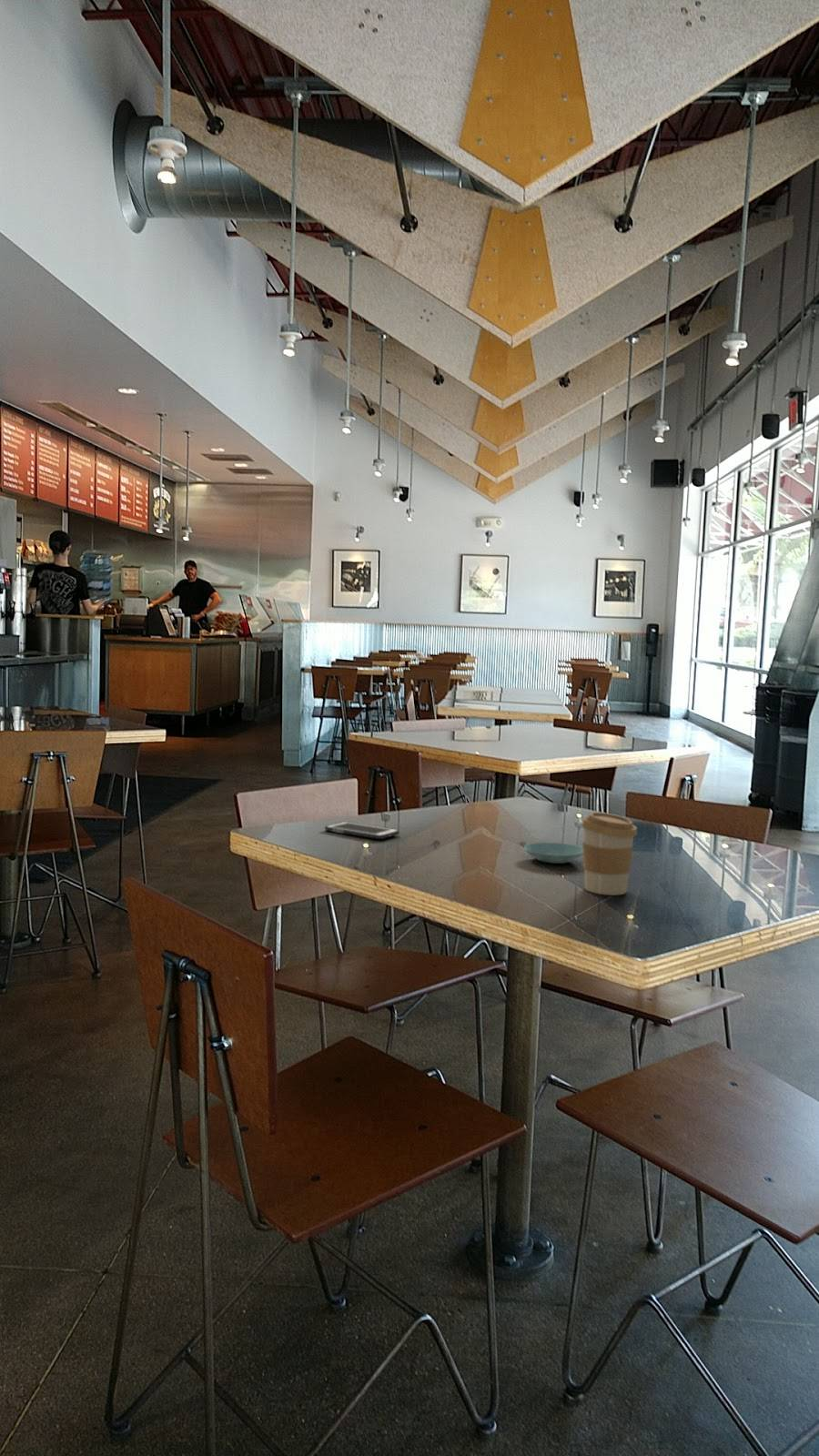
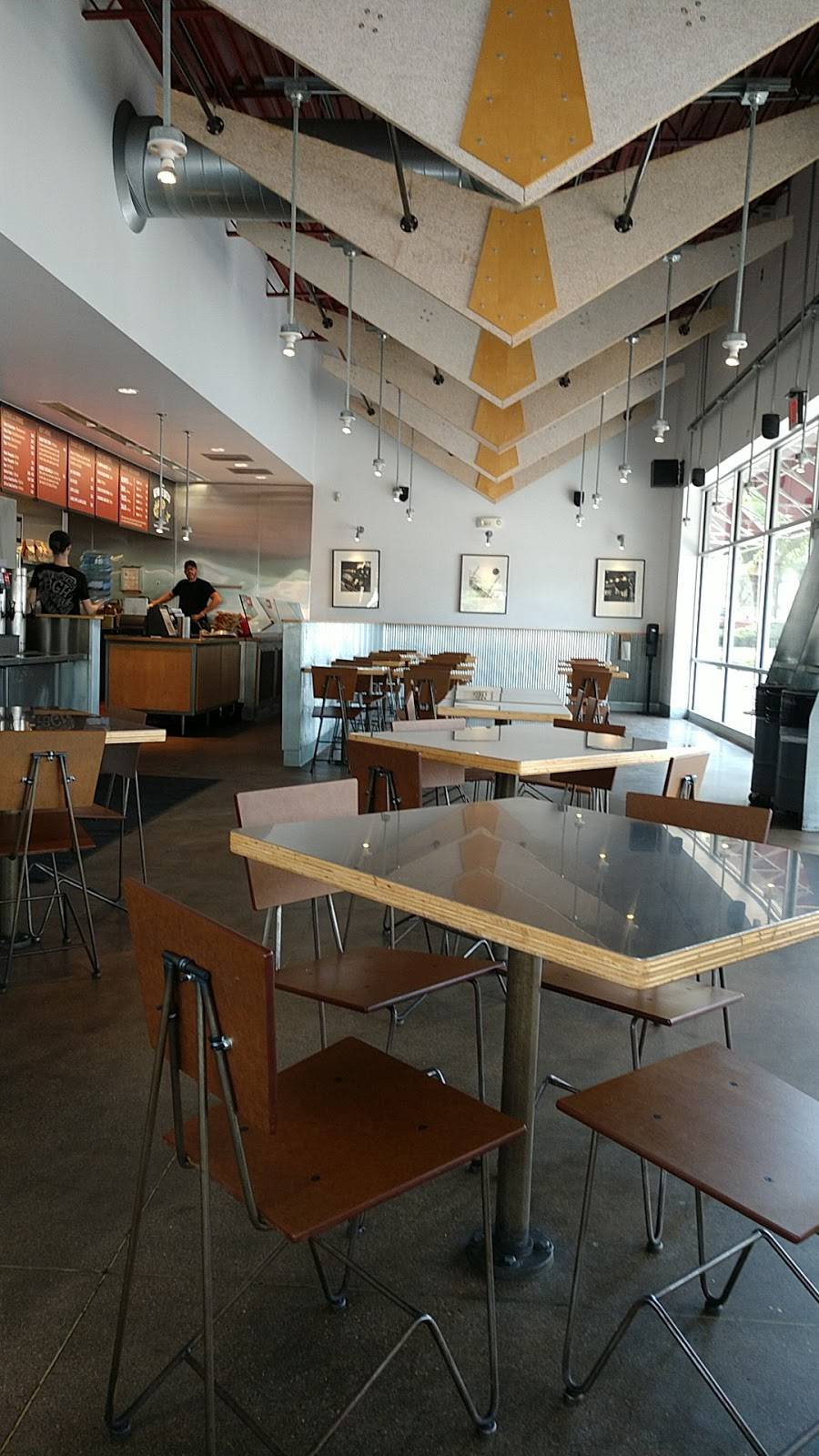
- coffee cup [581,812,638,896]
- saucer [523,842,583,864]
- cell phone [324,821,400,840]
